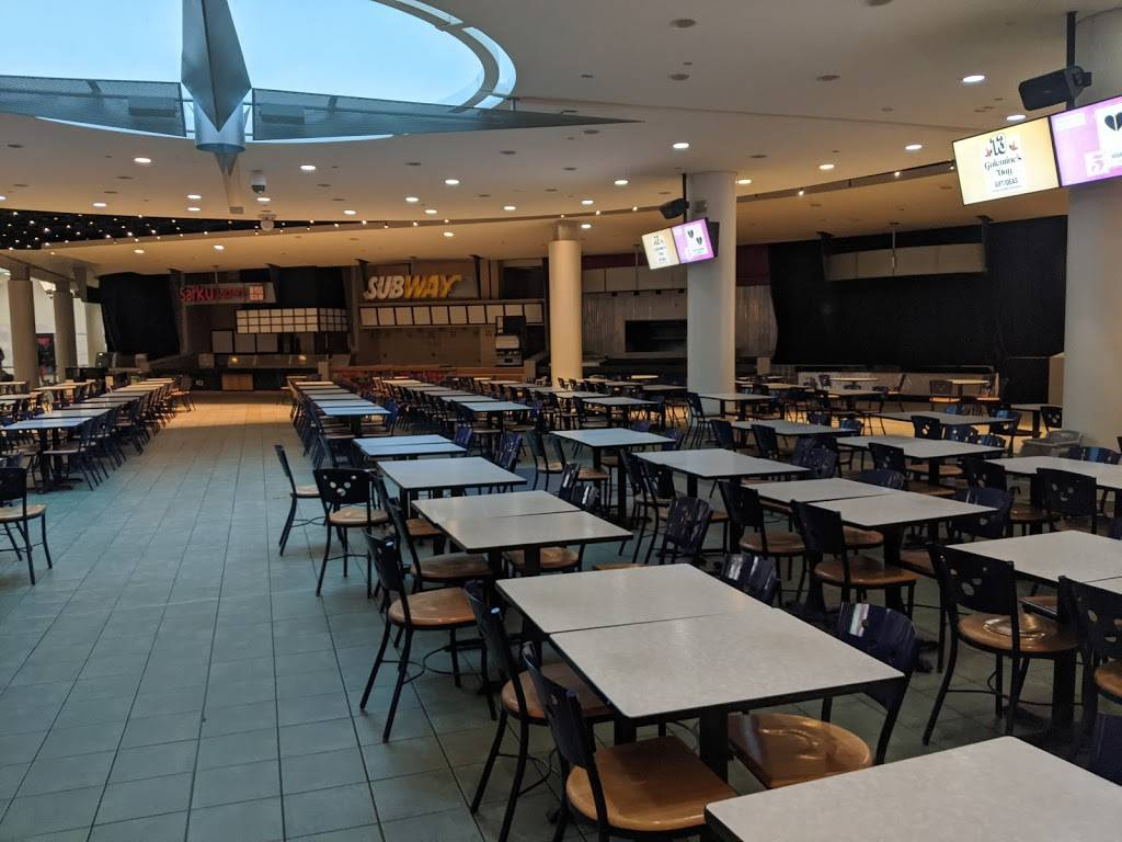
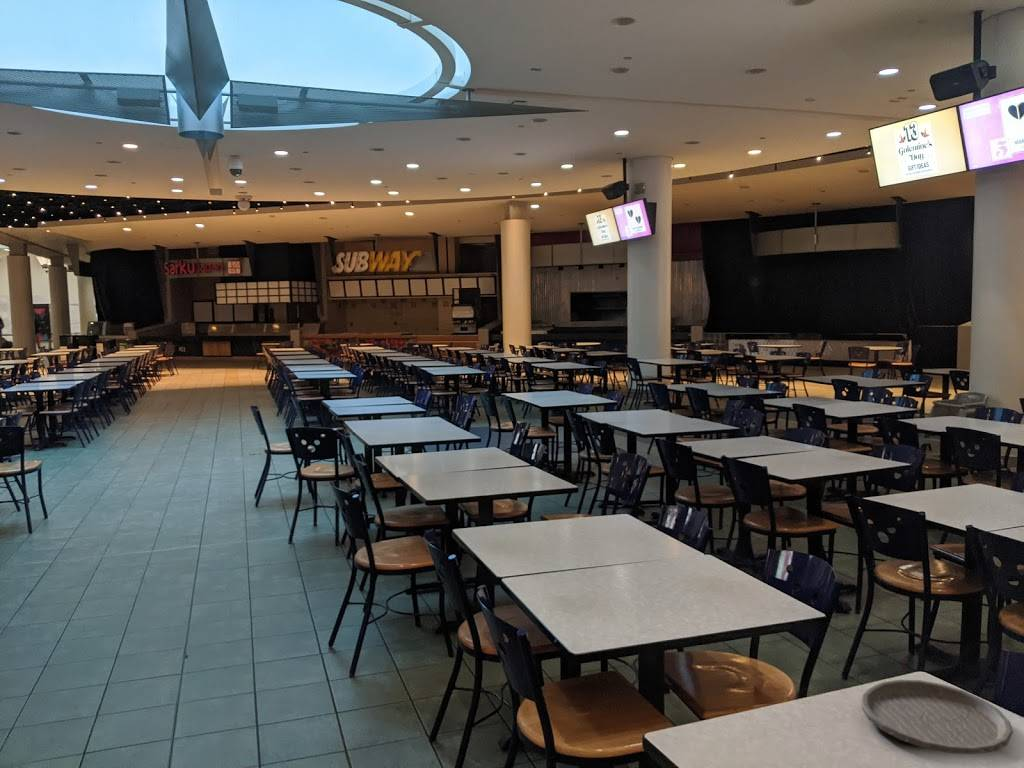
+ plate [860,679,1014,755]
